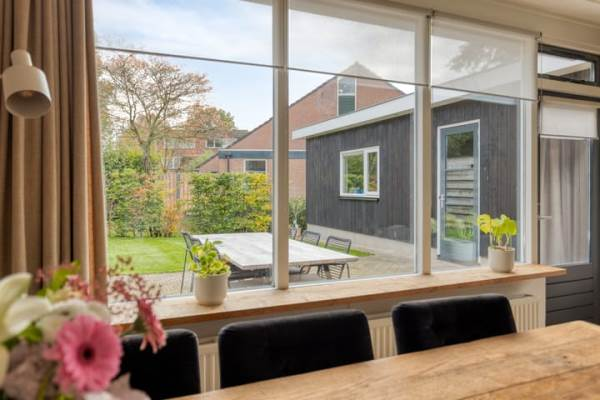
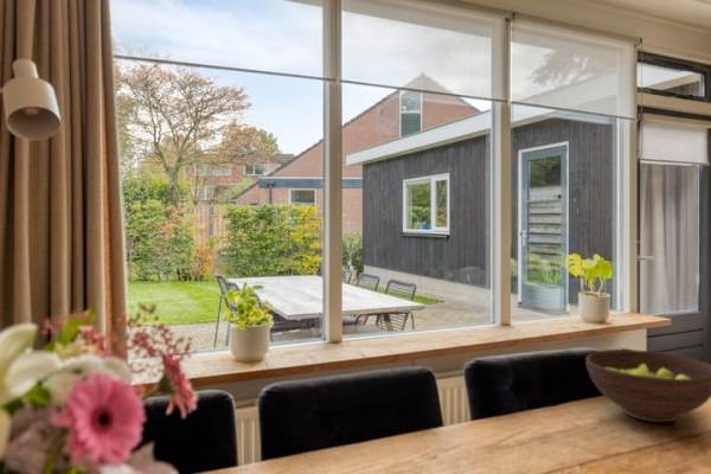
+ fruit bowl [584,348,711,424]
